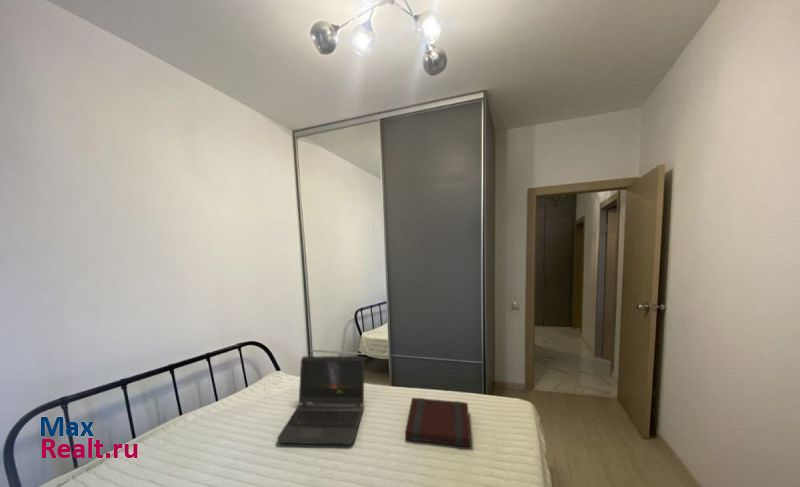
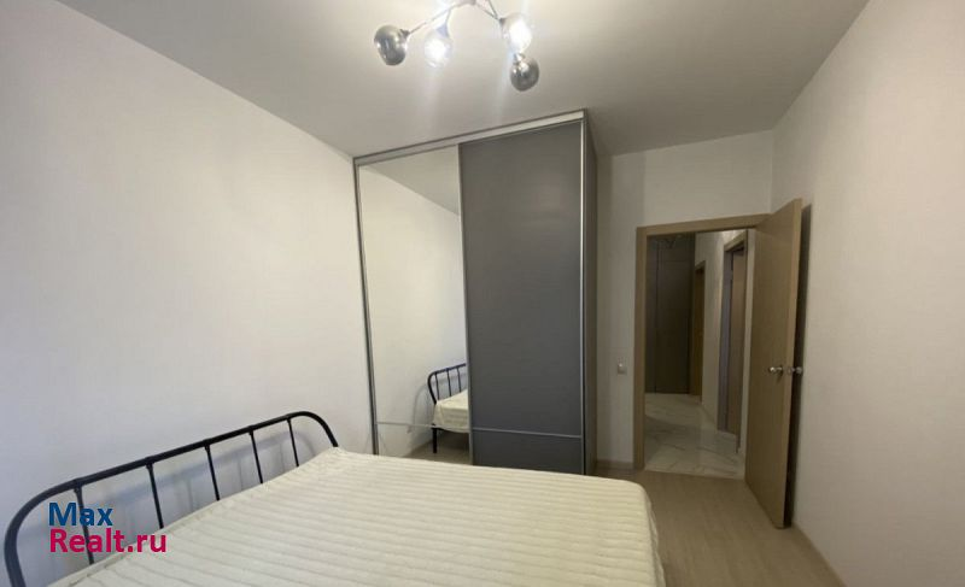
- laptop computer [276,355,365,446]
- book [404,397,472,448]
